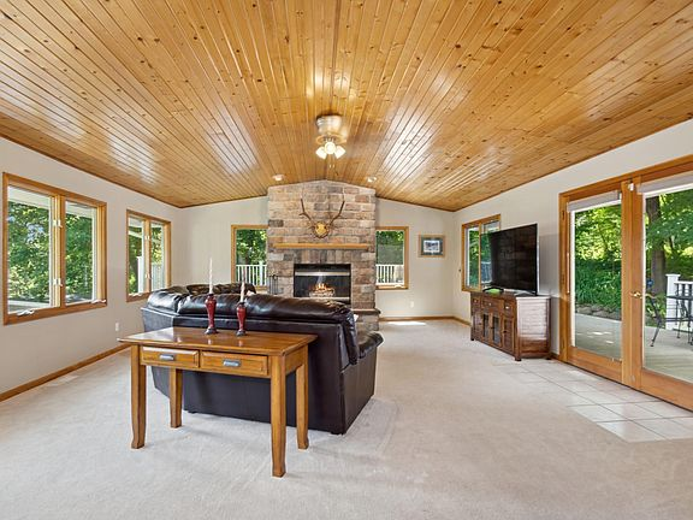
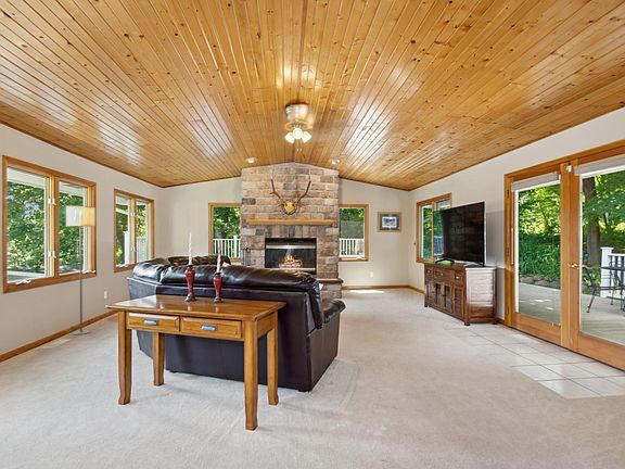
+ floor lamp [65,205,95,335]
